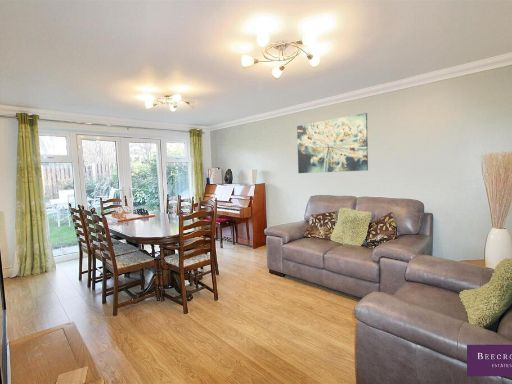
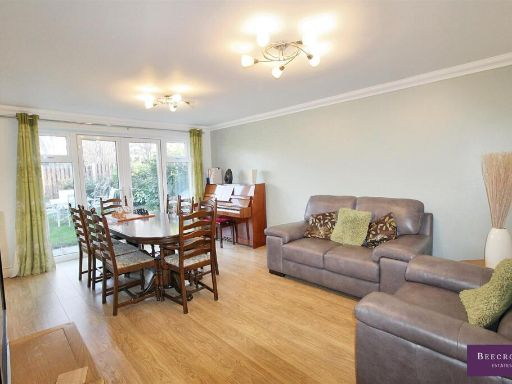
- wall art [296,112,369,174]
